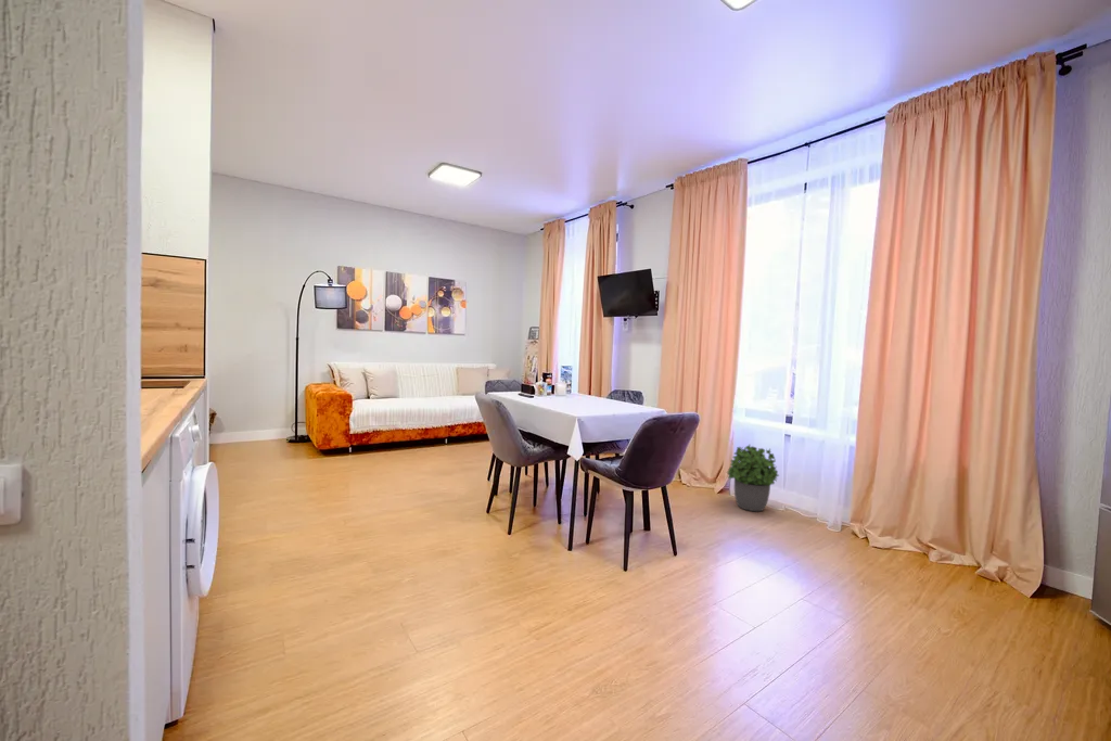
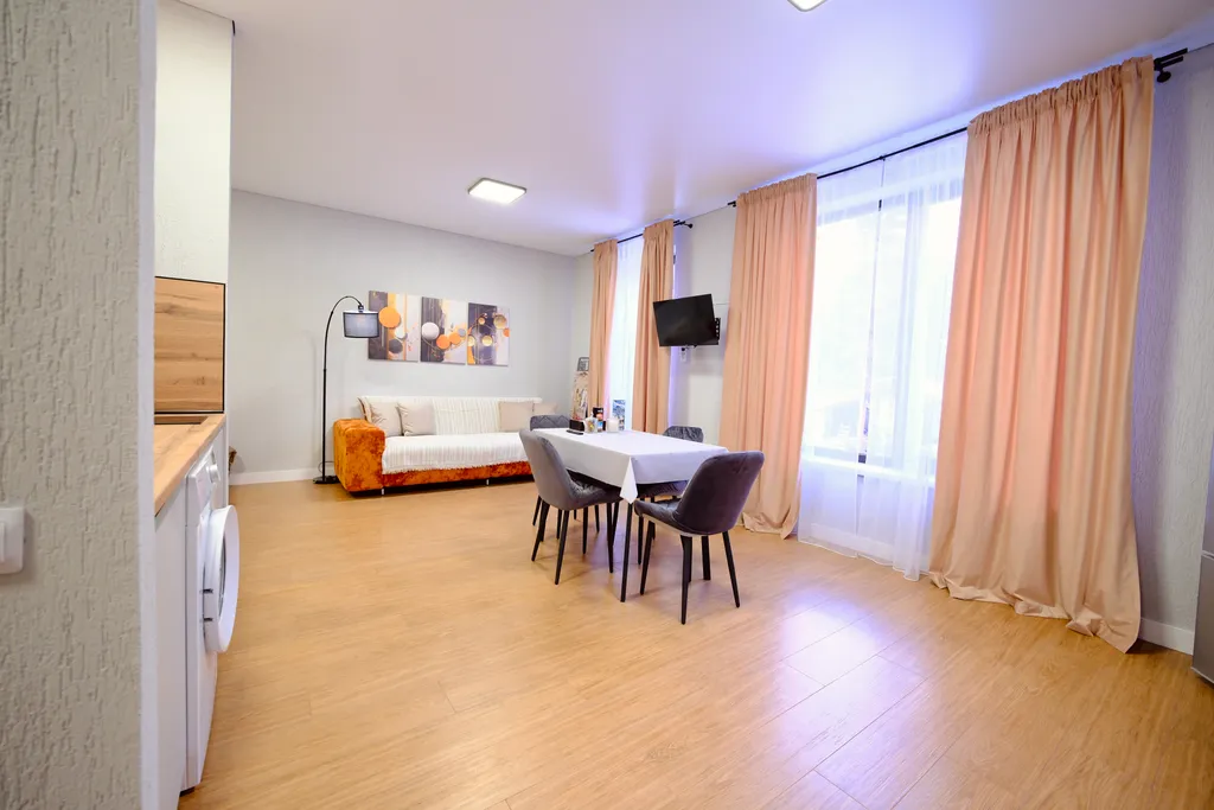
- potted plant [726,444,780,512]
